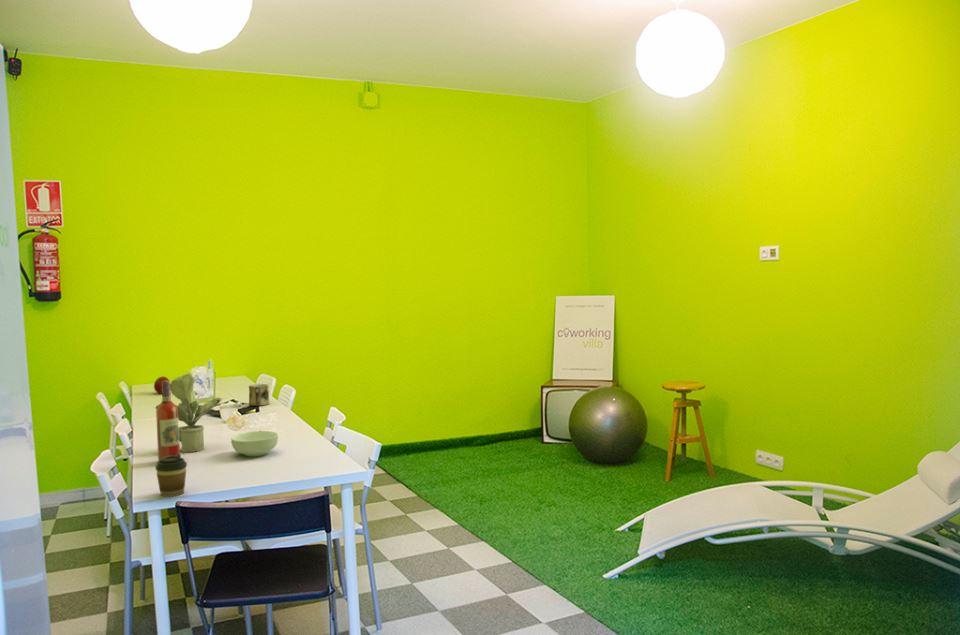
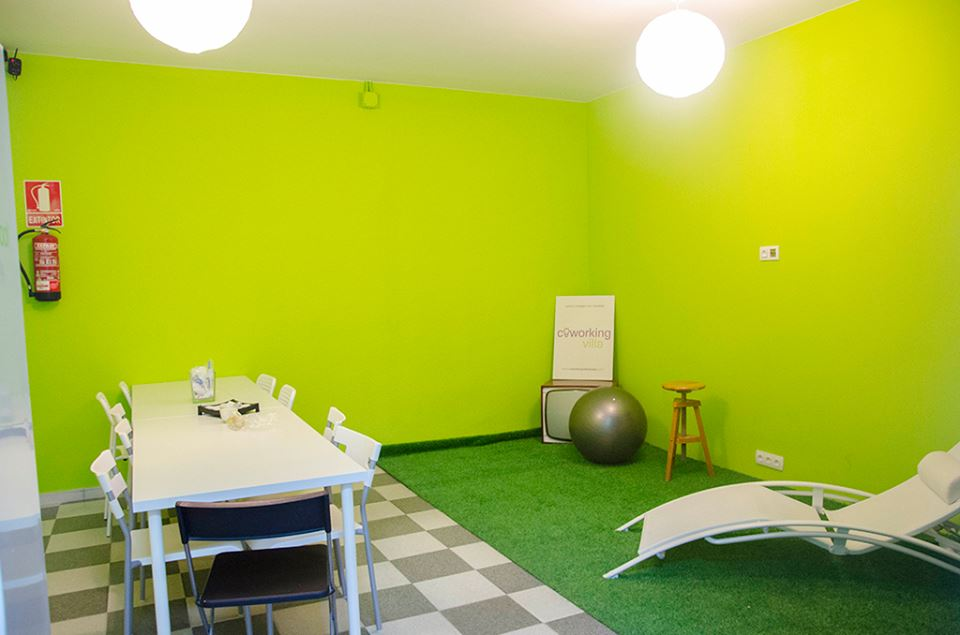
- cereal bowl [230,430,279,457]
- mug [248,383,270,407]
- wine bottle [155,380,181,461]
- coffee cup [154,454,188,498]
- fruit [153,375,171,395]
- potted plant [155,372,223,453]
